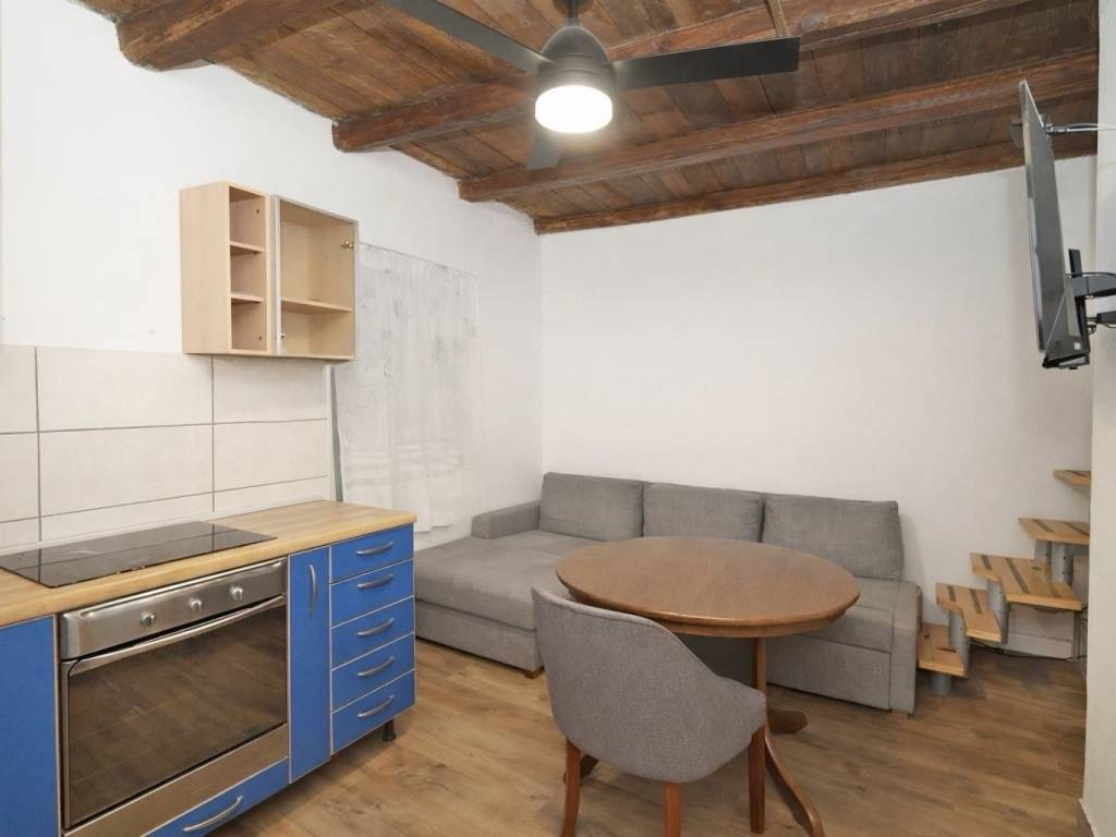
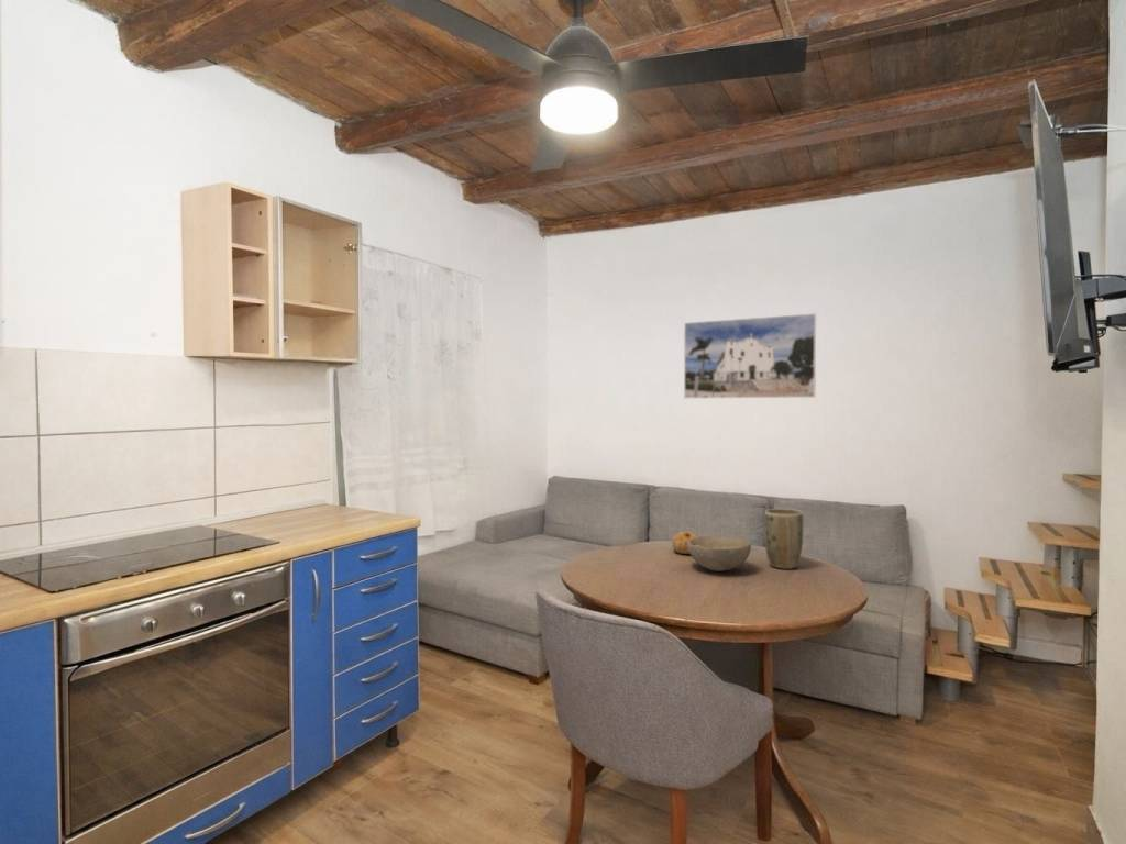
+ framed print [683,312,817,400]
+ fruit [671,531,700,555]
+ plant pot [763,508,804,570]
+ bowl [687,535,752,573]
